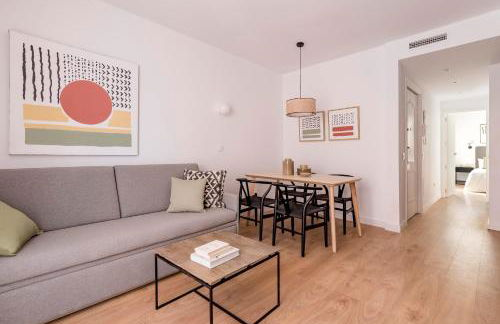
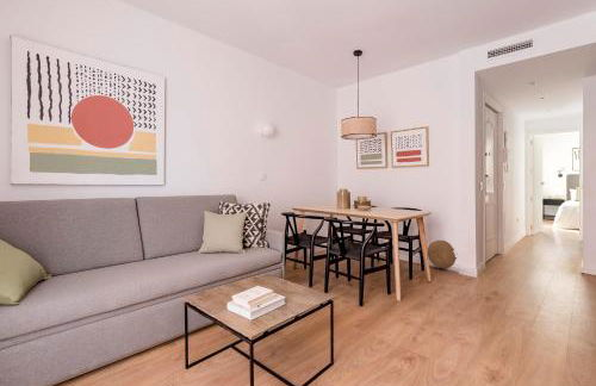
+ woven basket [427,239,458,270]
